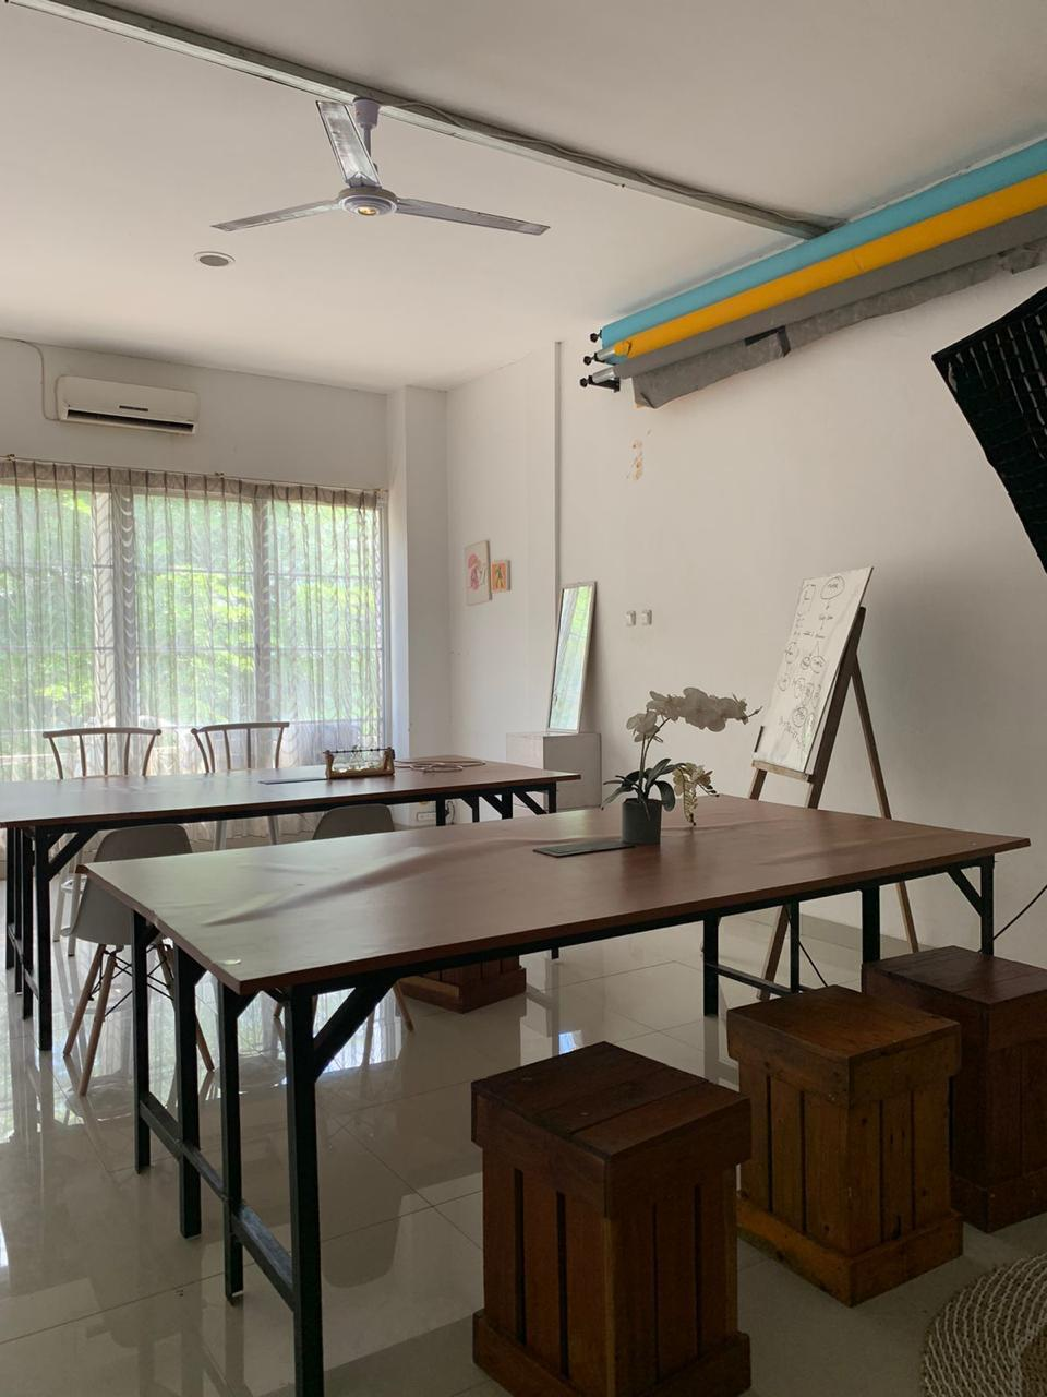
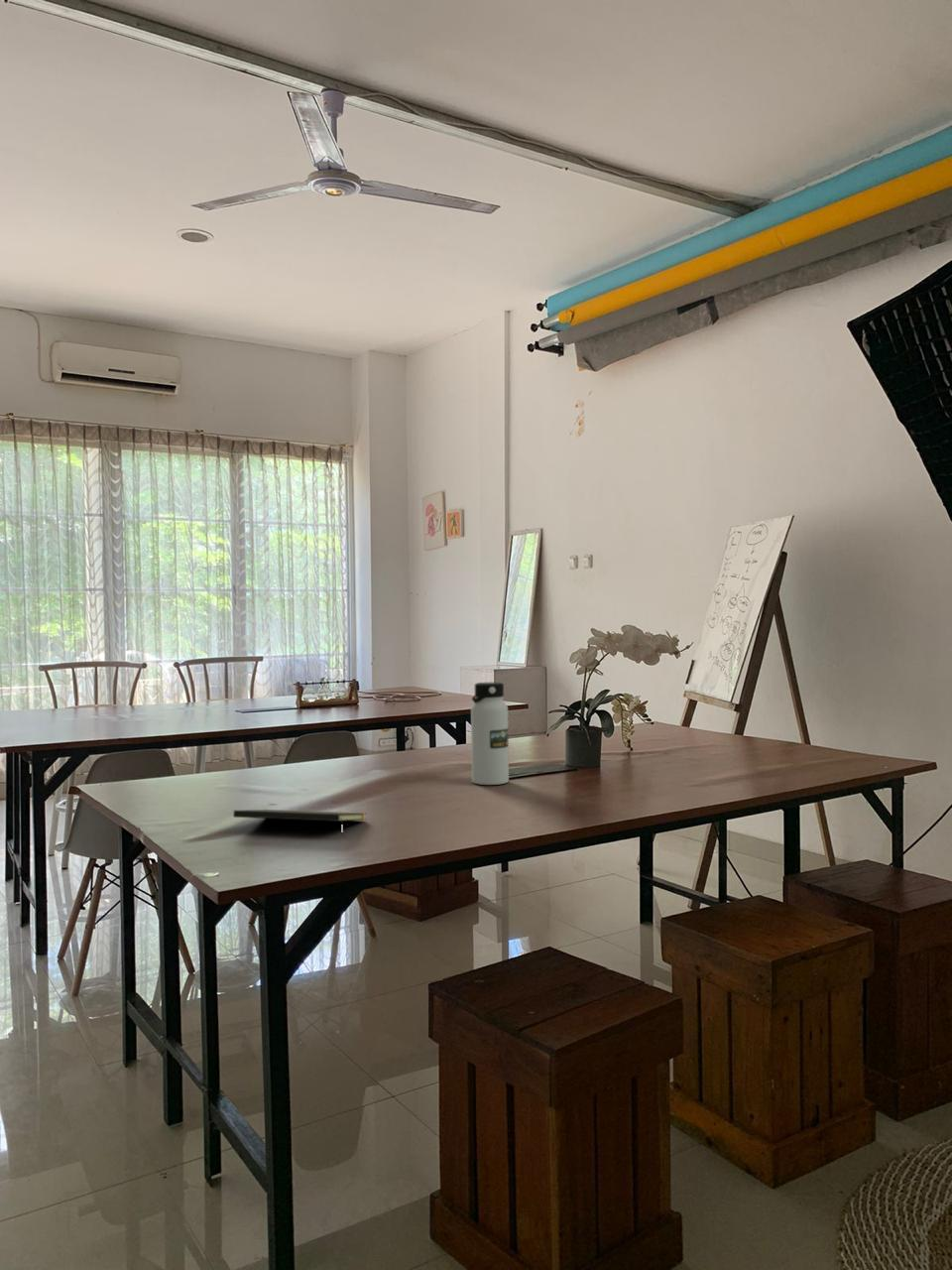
+ notepad [232,809,367,838]
+ water bottle [470,682,510,786]
